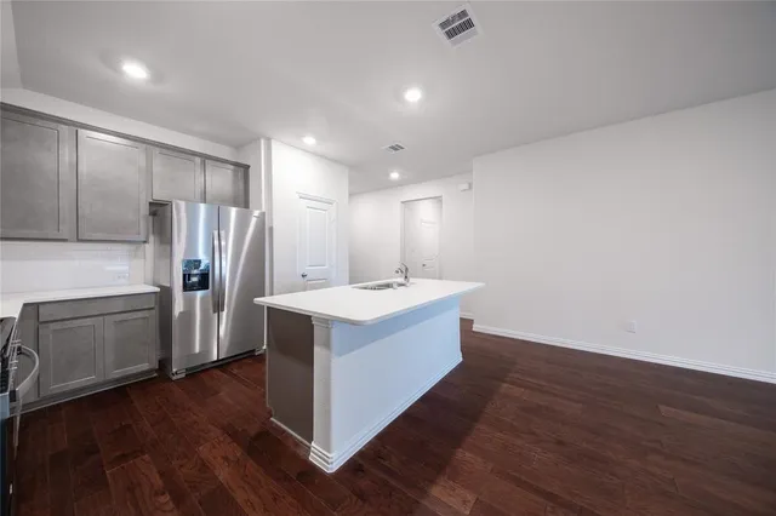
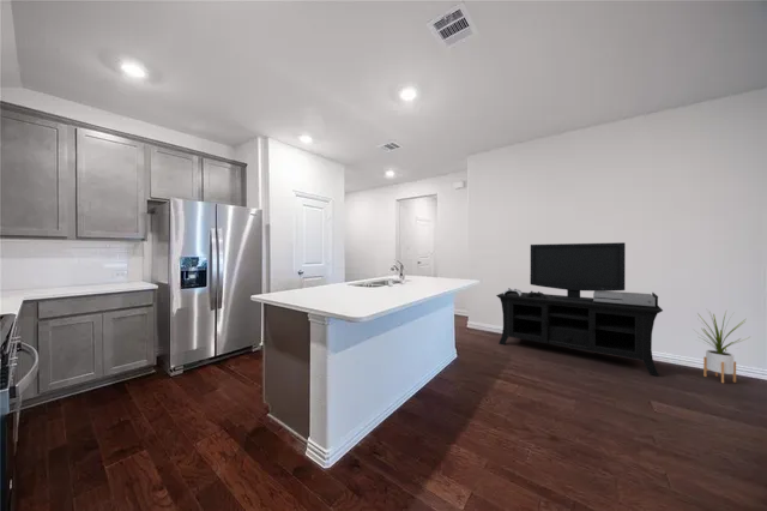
+ media console [495,241,664,377]
+ house plant [691,307,750,384]
